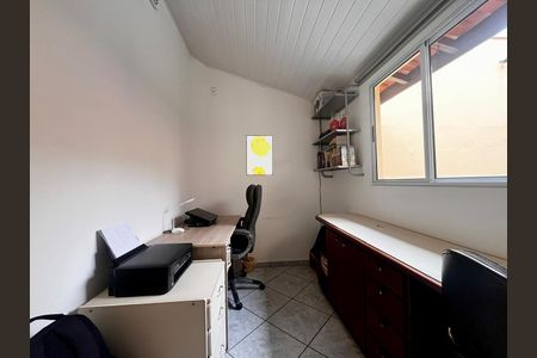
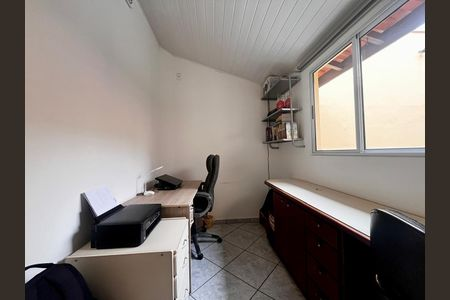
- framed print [245,134,274,177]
